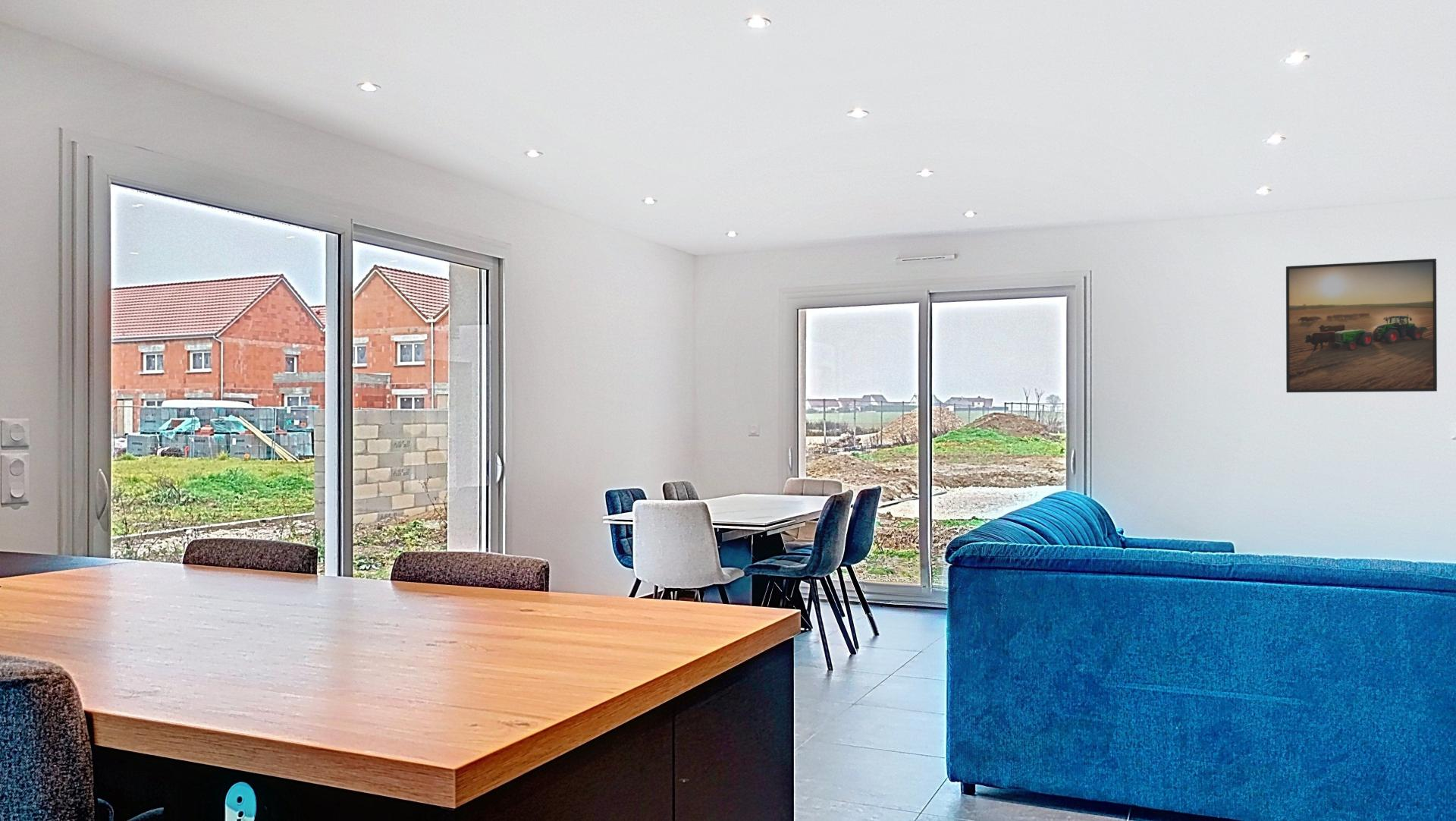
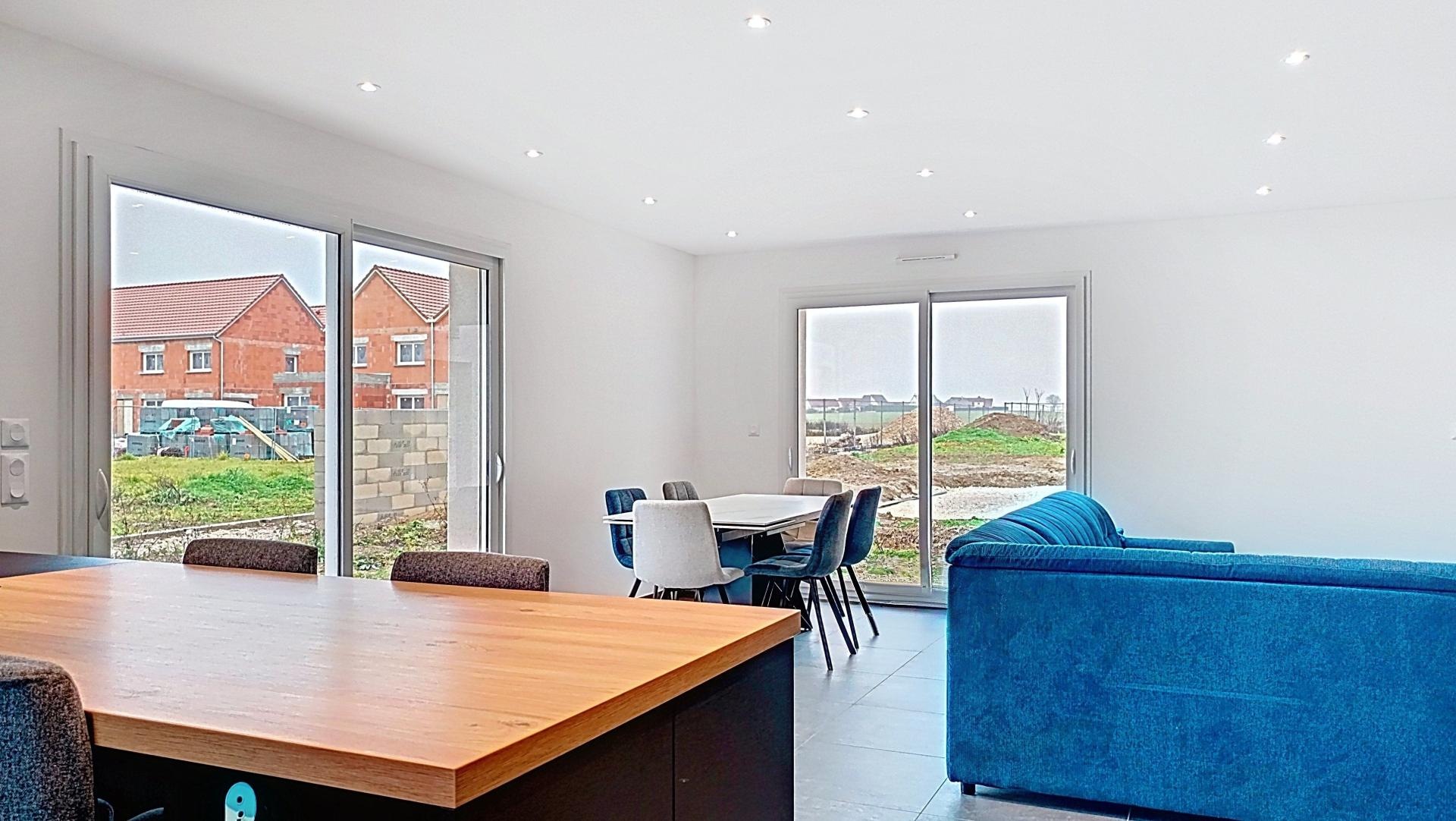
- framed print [1285,258,1438,393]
